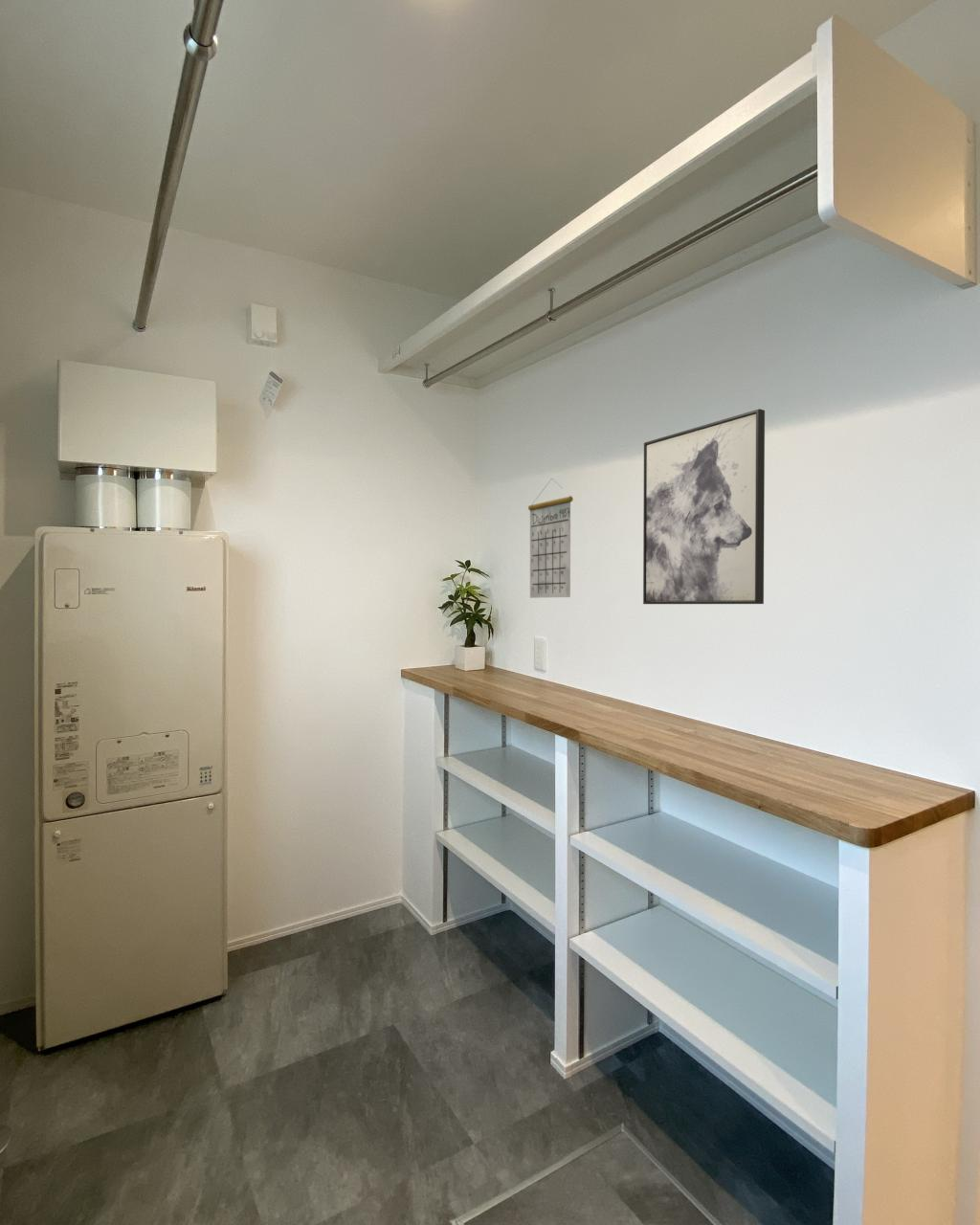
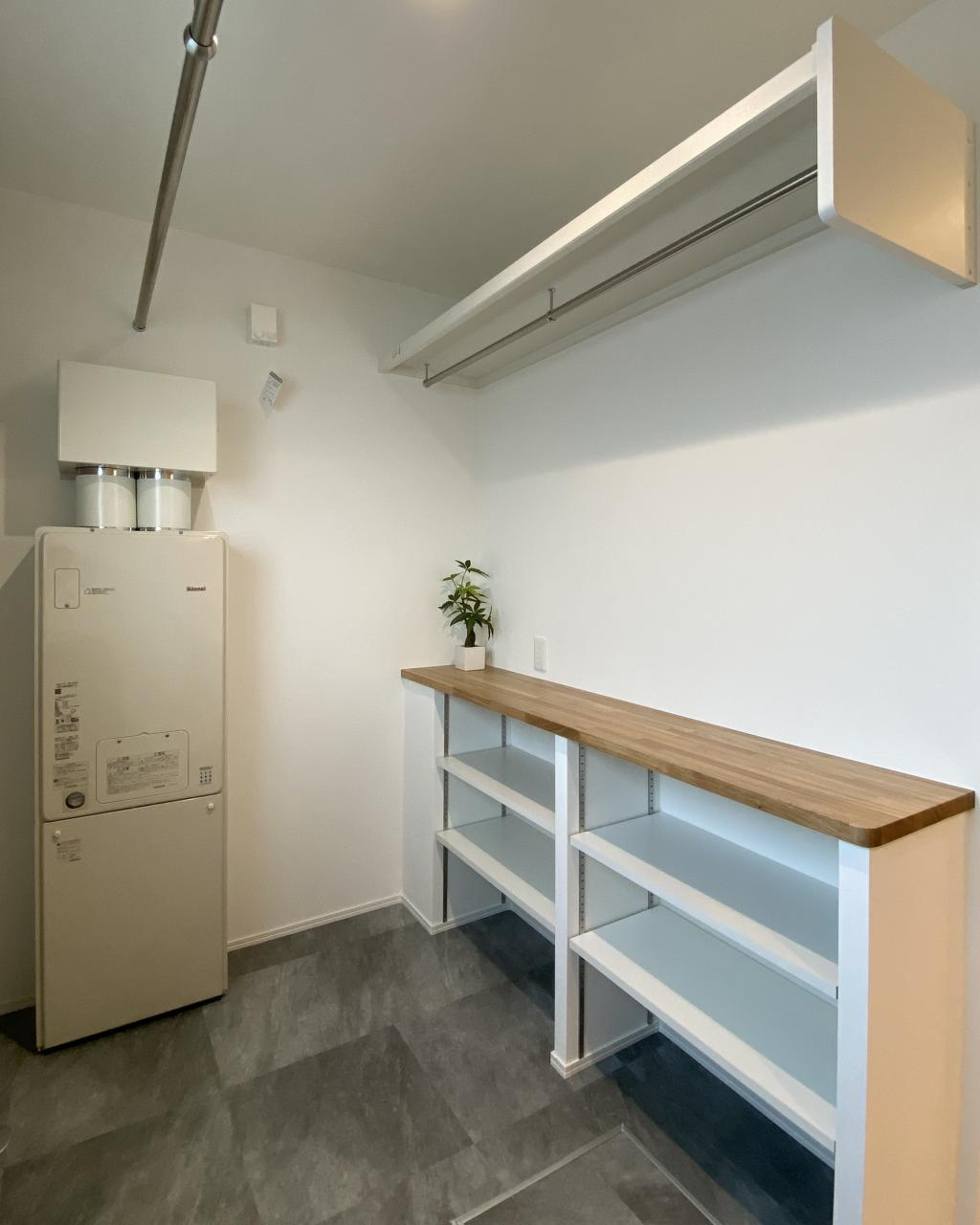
- wall art [642,408,766,605]
- calendar [527,479,574,599]
